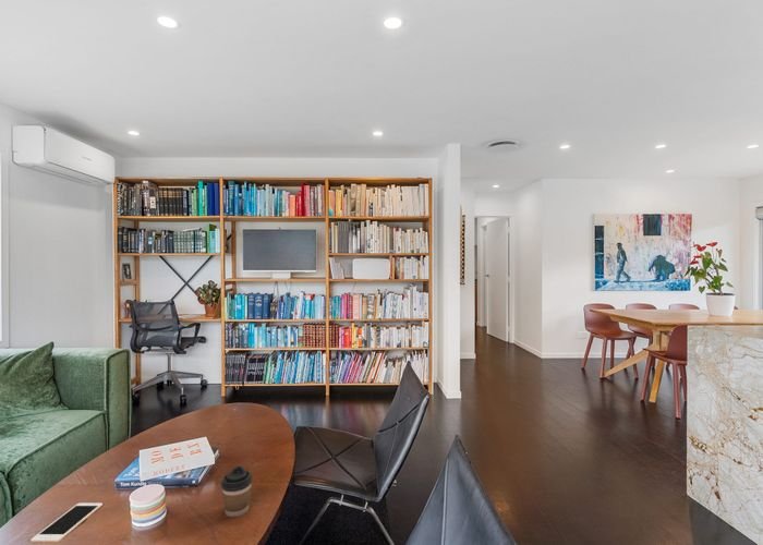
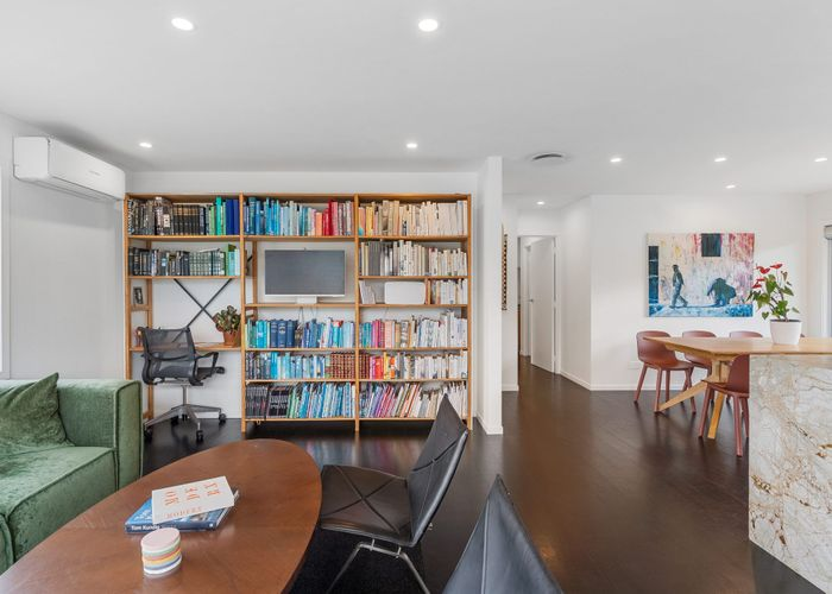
- cell phone [29,501,104,543]
- coffee cup [220,465,254,518]
